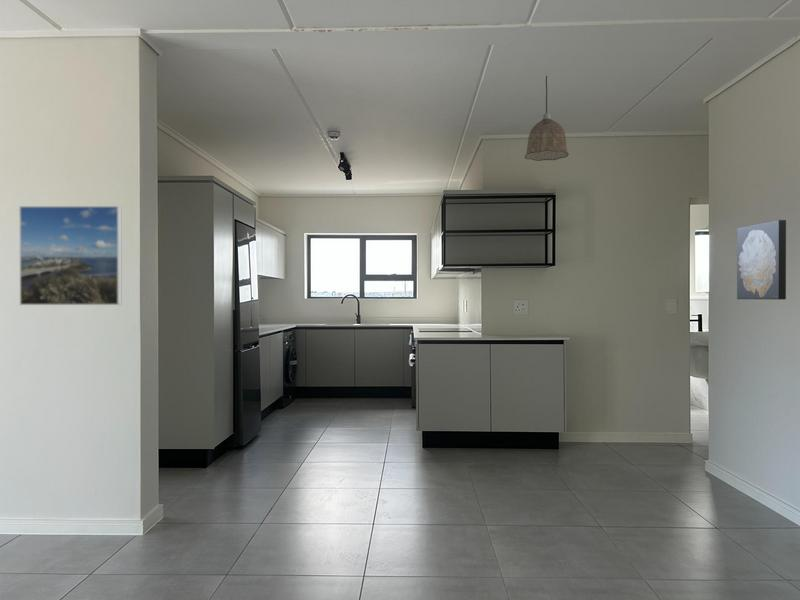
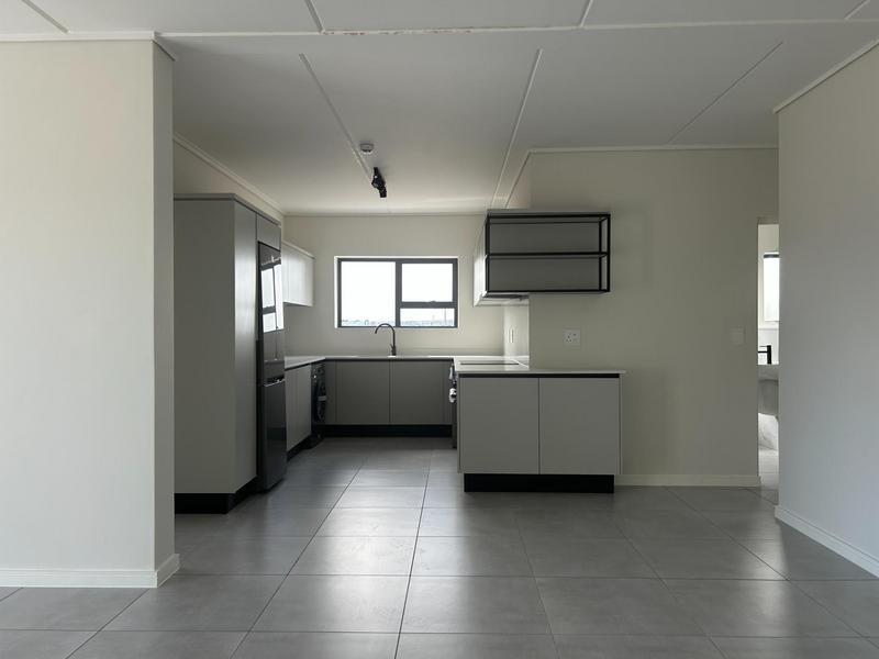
- wall art [736,219,787,301]
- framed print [18,205,123,306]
- pendant lamp [524,75,570,162]
